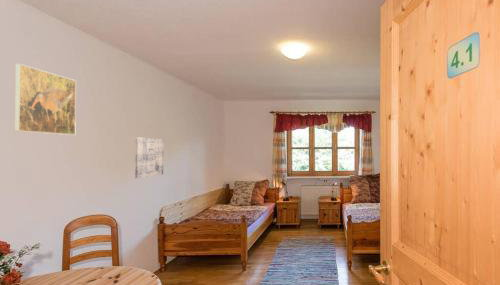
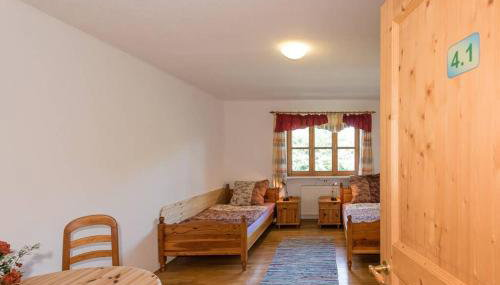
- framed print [13,63,77,136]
- wall art [134,137,165,179]
